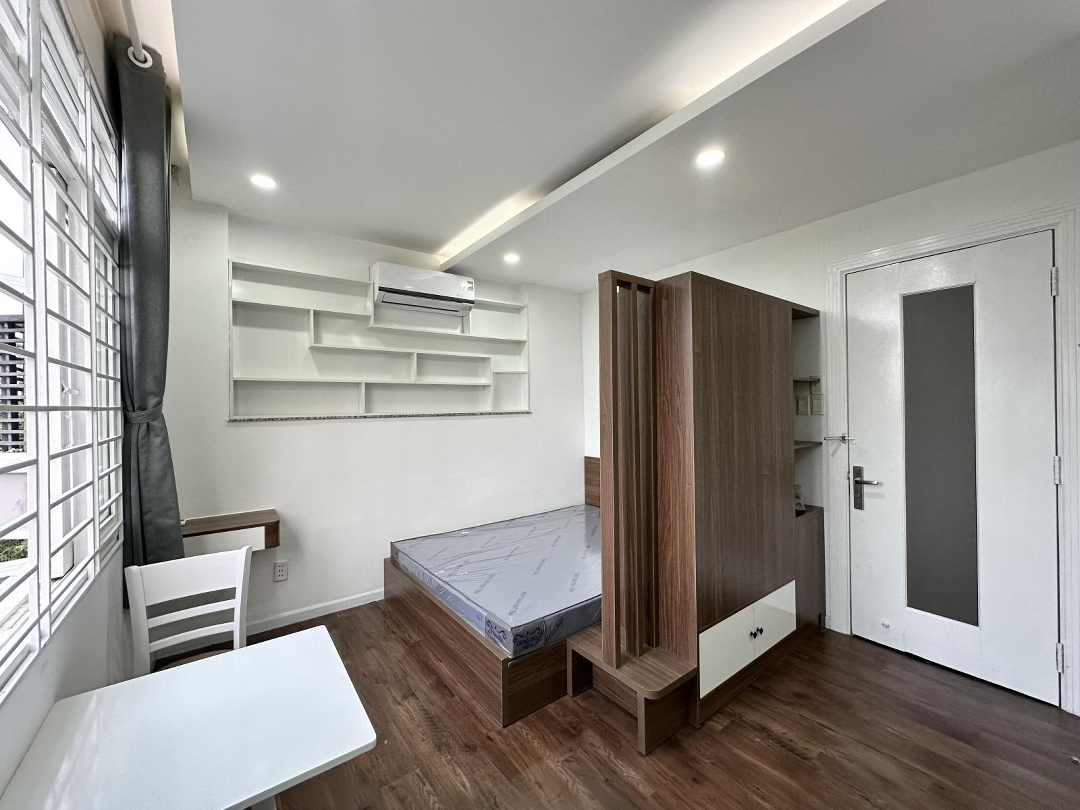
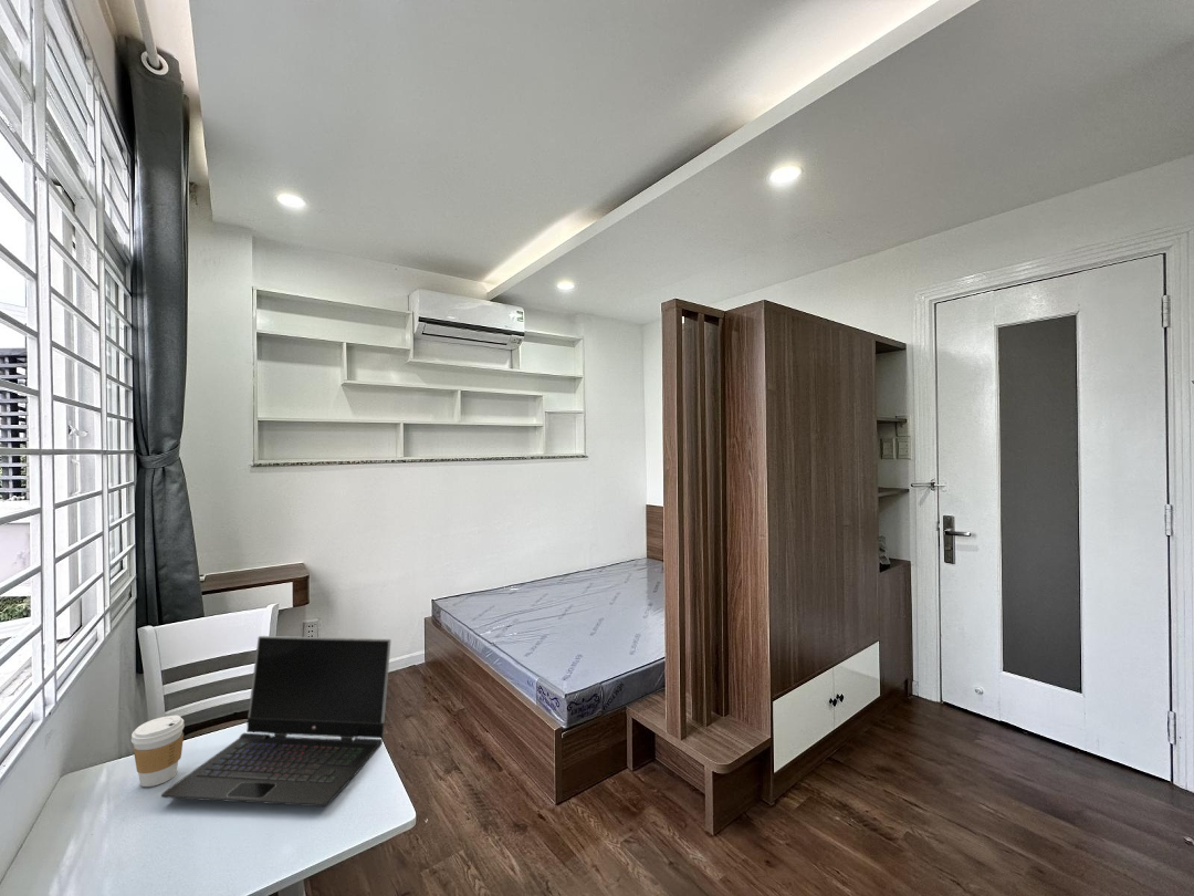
+ laptop computer [160,635,392,808]
+ coffee cup [130,715,186,788]
